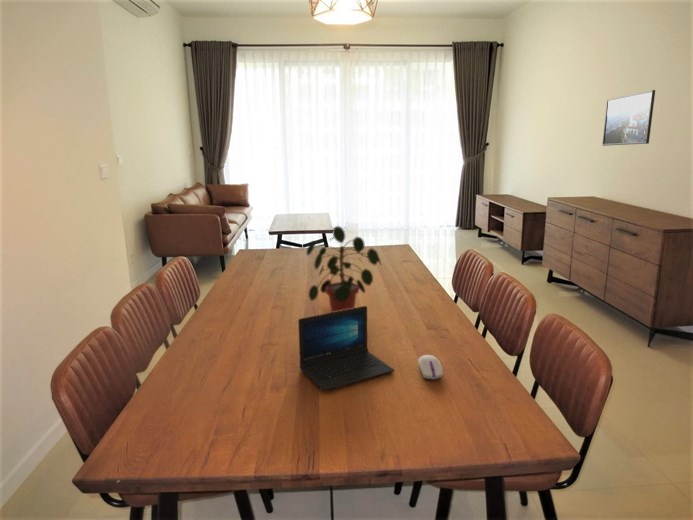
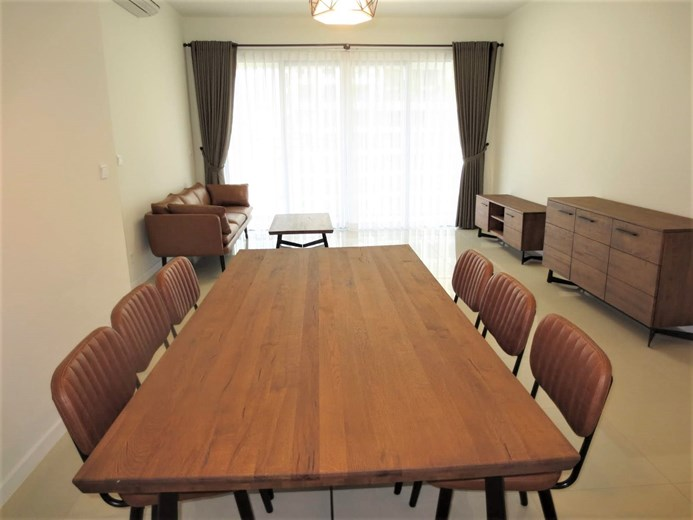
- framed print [601,89,656,147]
- laptop [297,305,395,392]
- potted plant [305,225,382,313]
- computer mouse [417,354,444,380]
